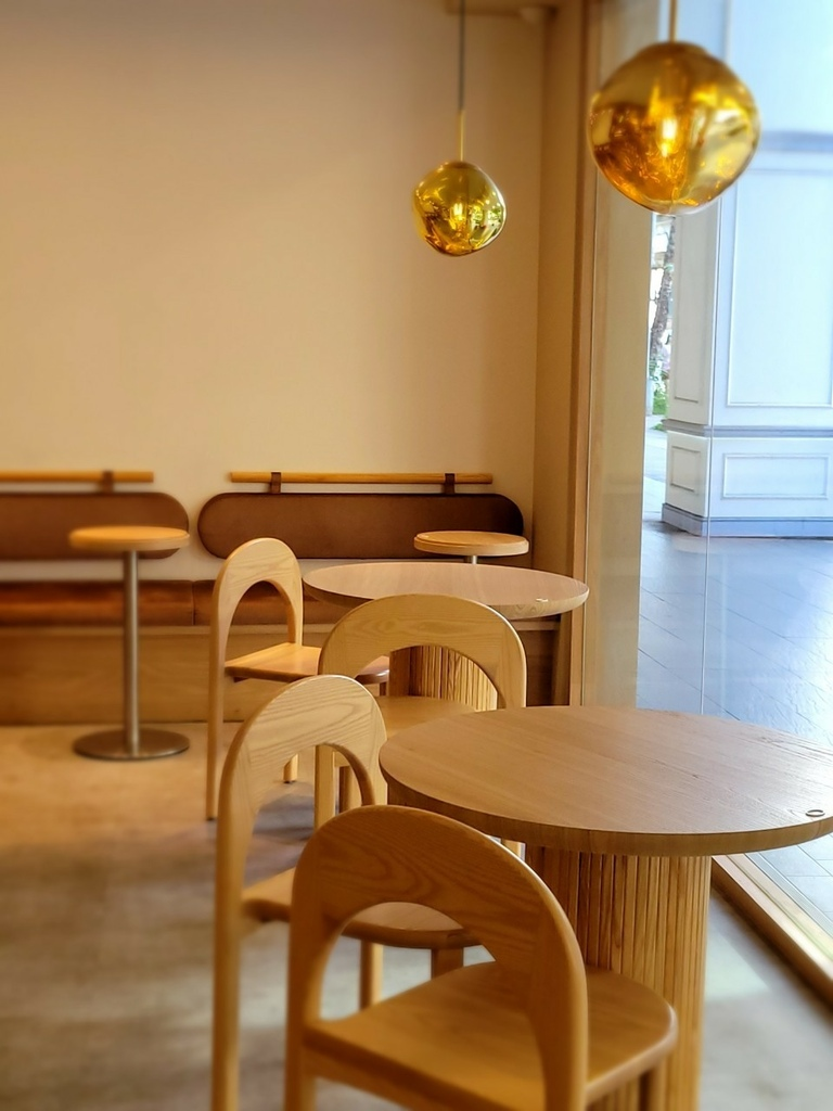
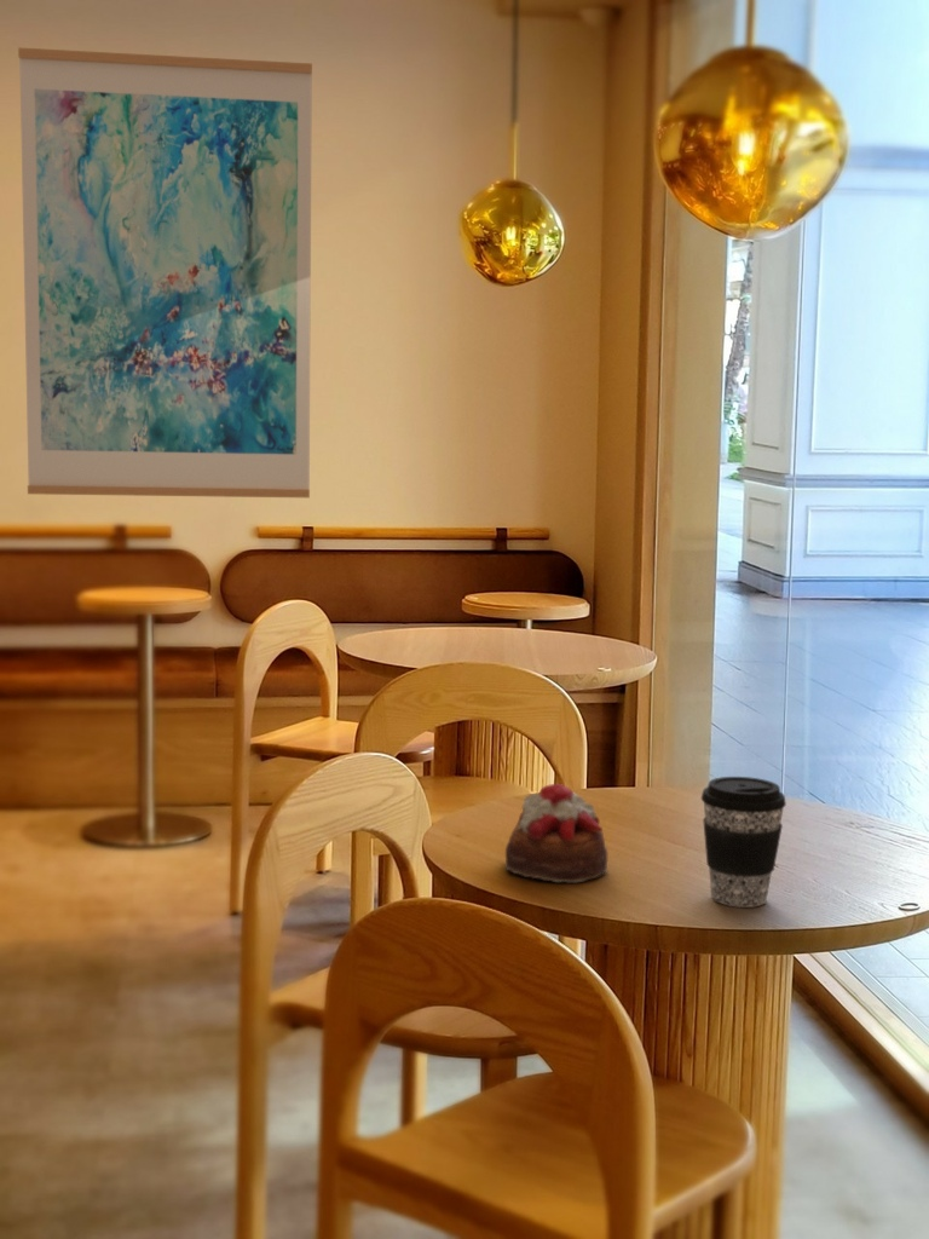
+ wall art [17,46,313,499]
+ coffee cup [700,776,787,909]
+ pastry [503,783,608,884]
